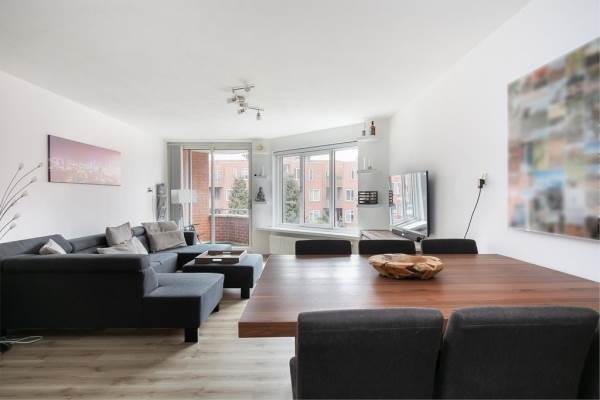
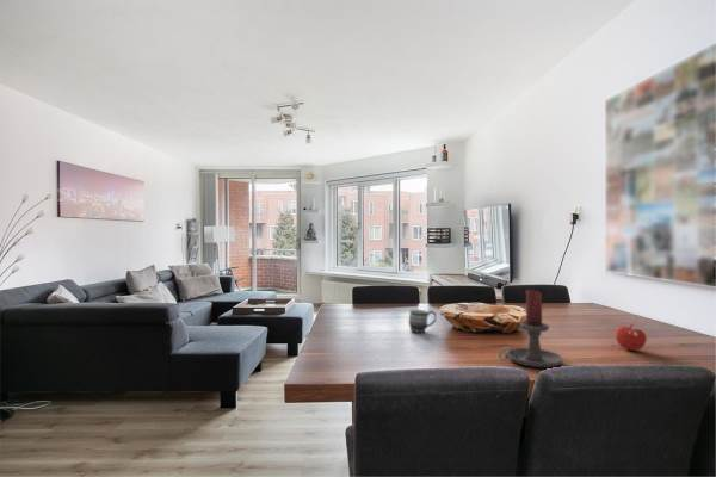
+ mug [408,309,437,334]
+ fruit [615,323,648,352]
+ candle holder [498,289,564,368]
